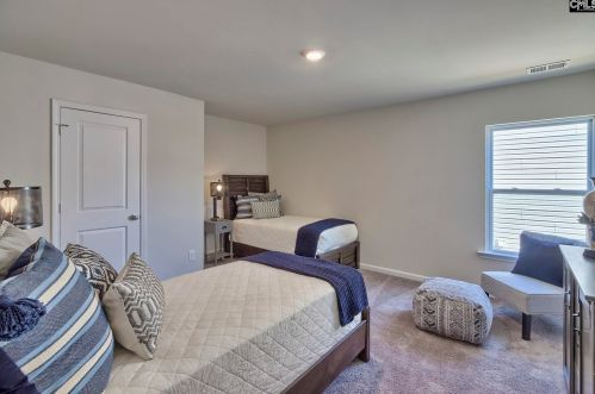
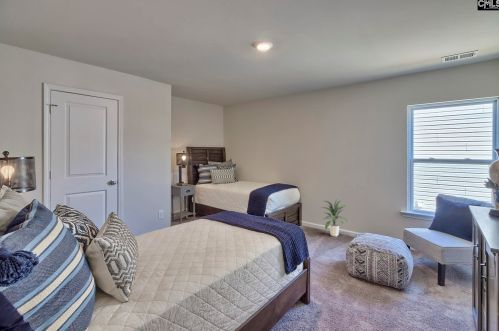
+ indoor plant [321,199,350,237]
